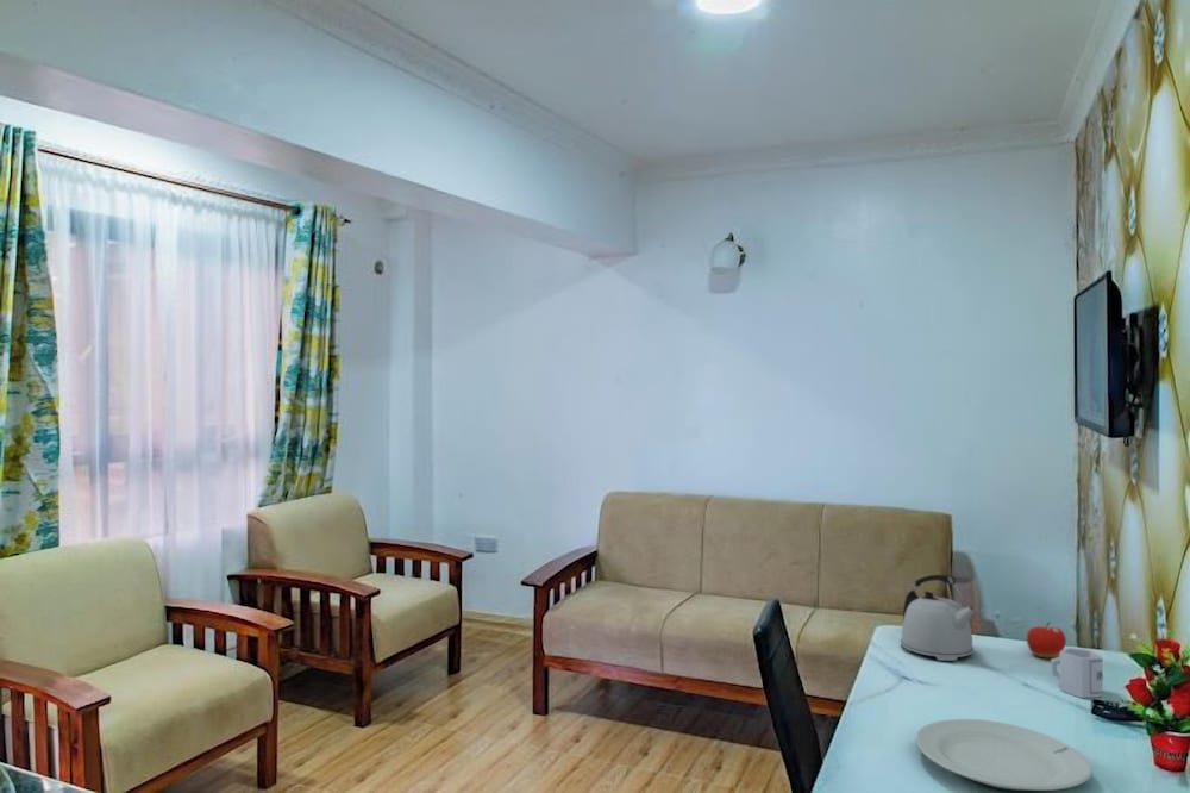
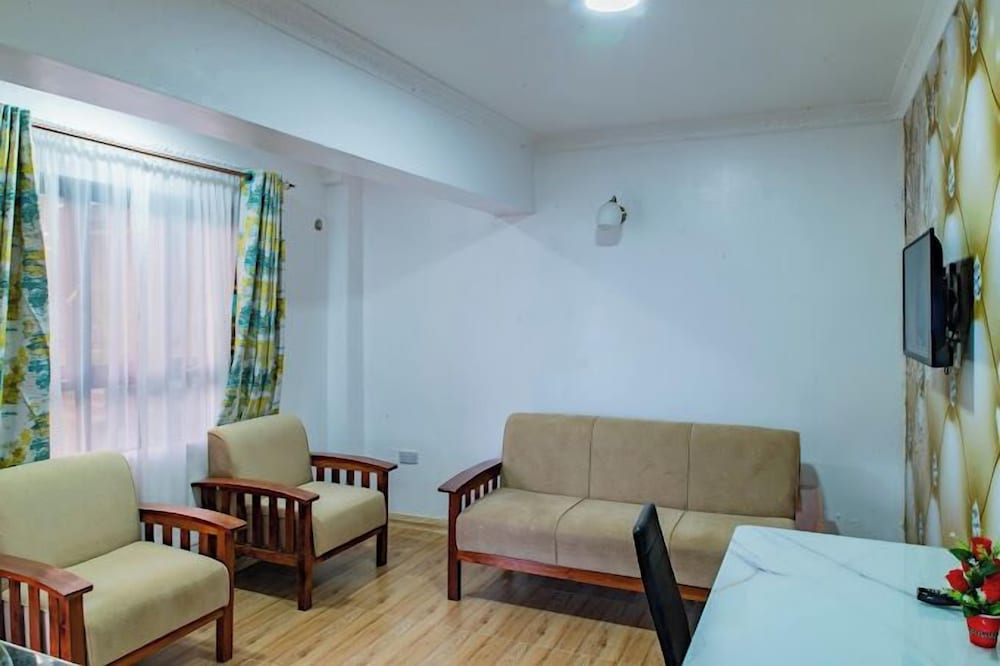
- chinaware [914,718,1094,792]
- kettle [900,574,977,662]
- cup [1050,647,1104,699]
- fruit [1026,620,1067,658]
